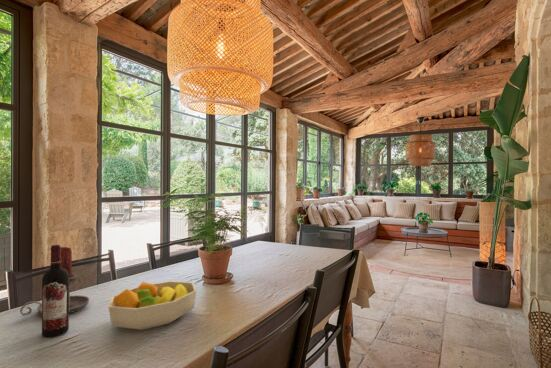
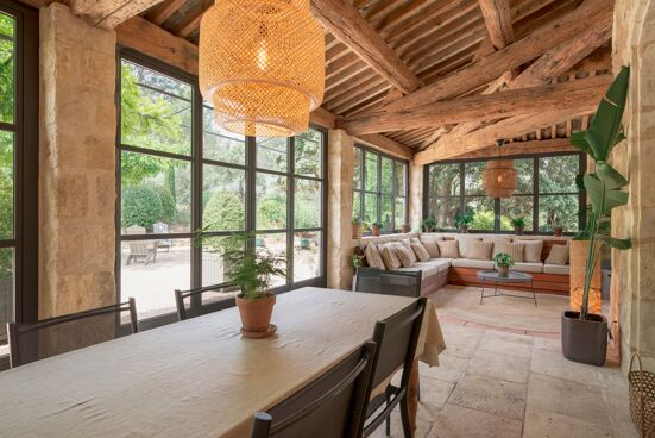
- candle holder [19,246,90,316]
- fruit bowl [108,280,198,331]
- wine bottle [41,244,70,338]
